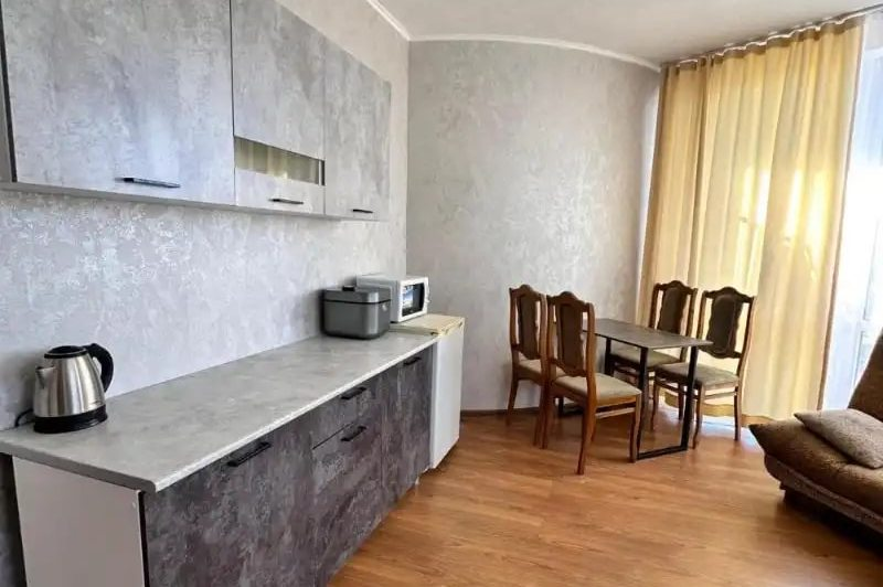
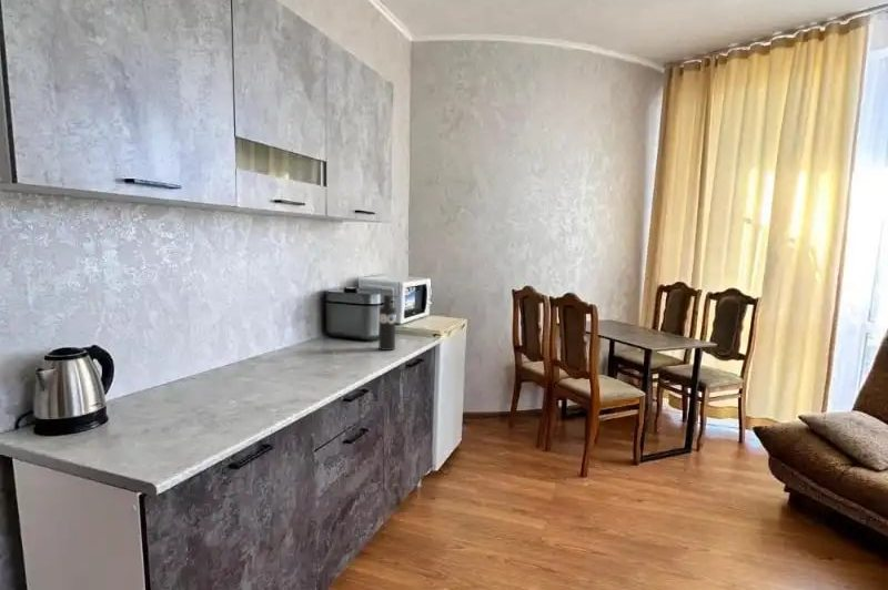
+ soap dispenser [377,294,398,352]
